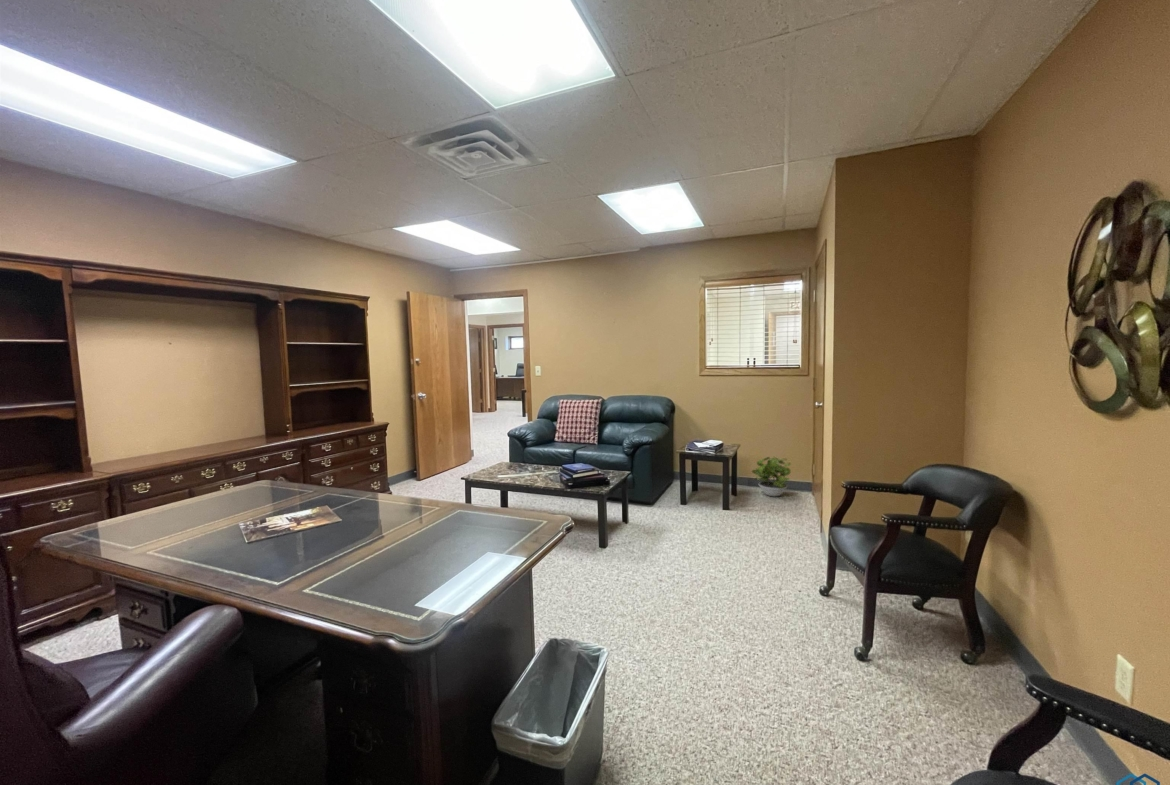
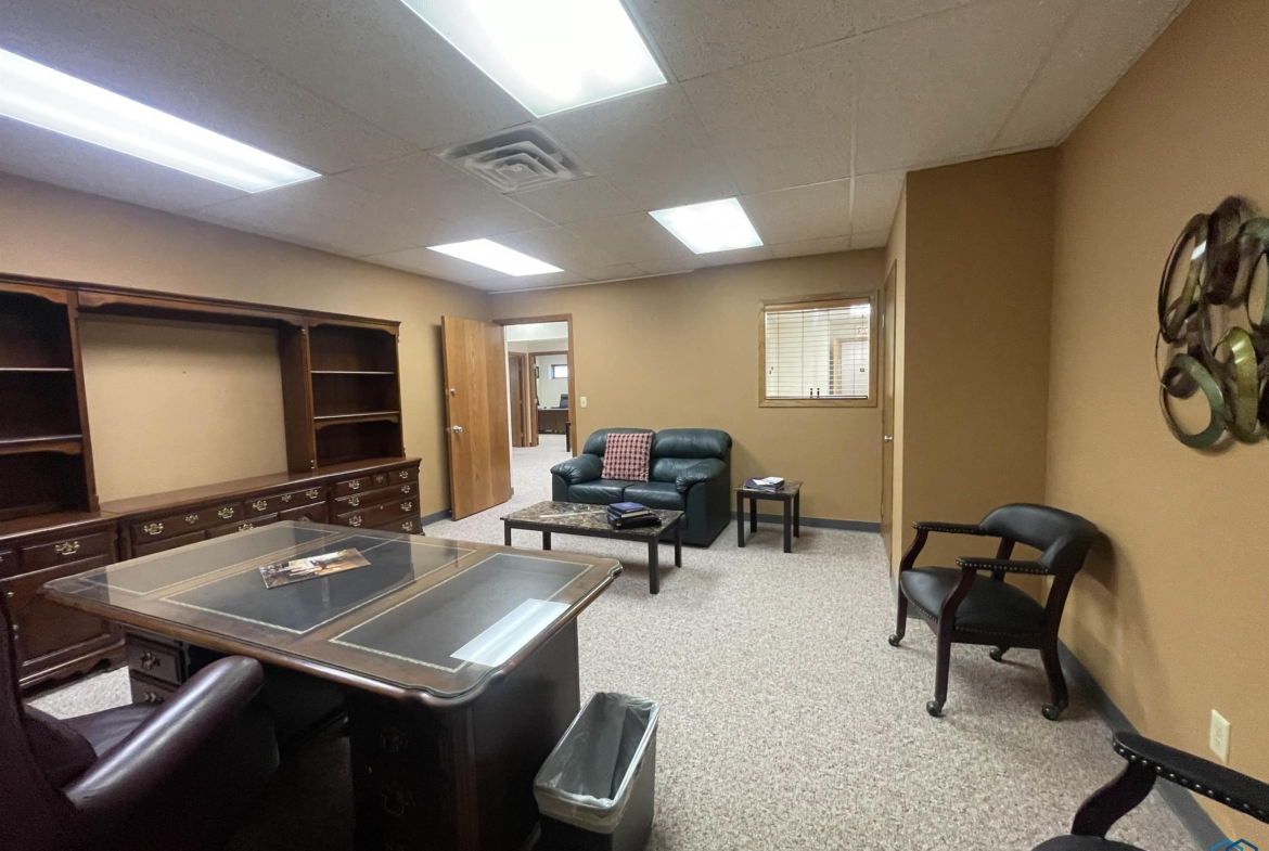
- potted plant [751,456,792,498]
